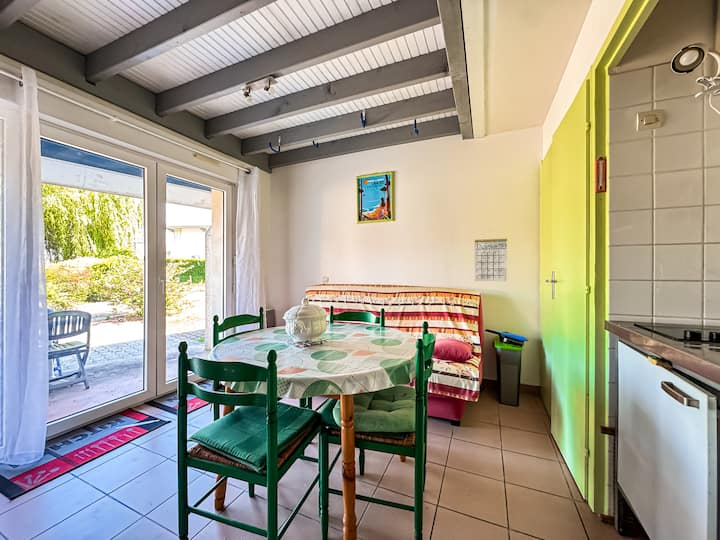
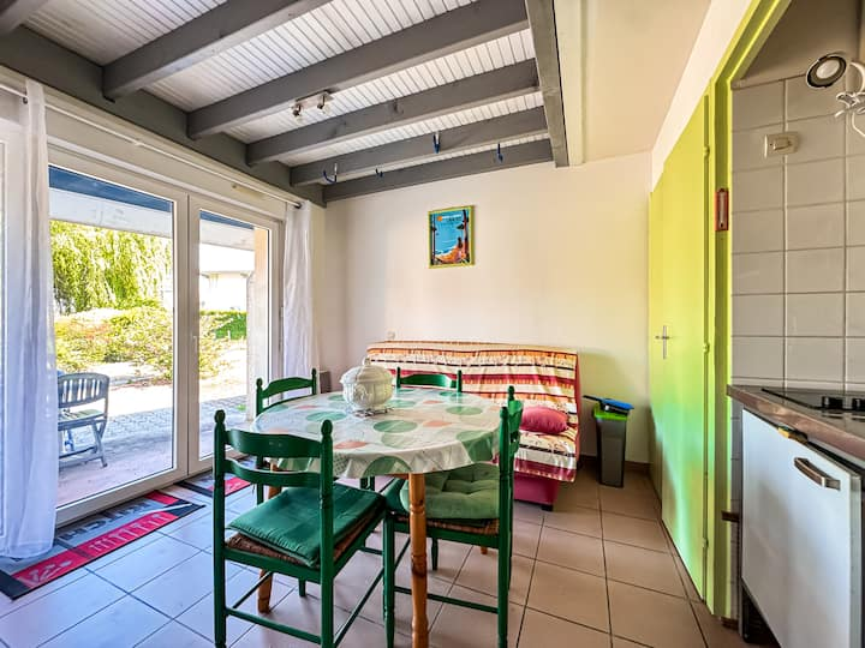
- calendar [474,228,508,282]
